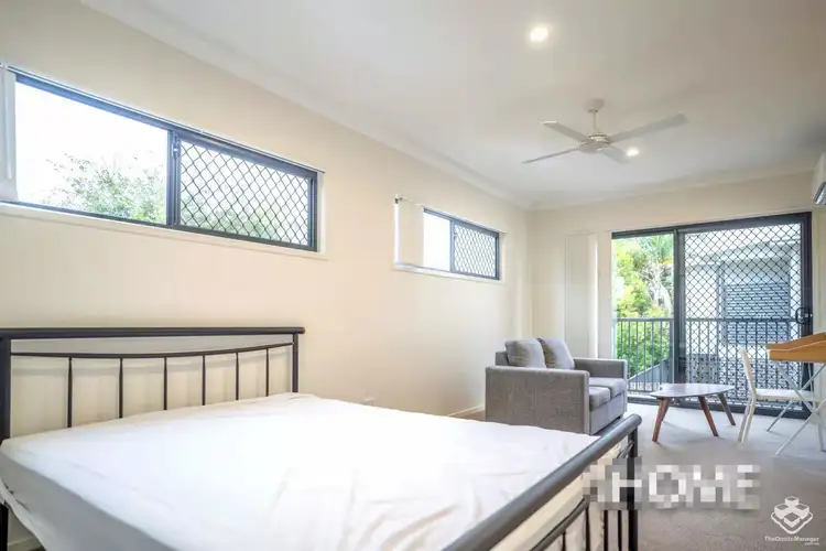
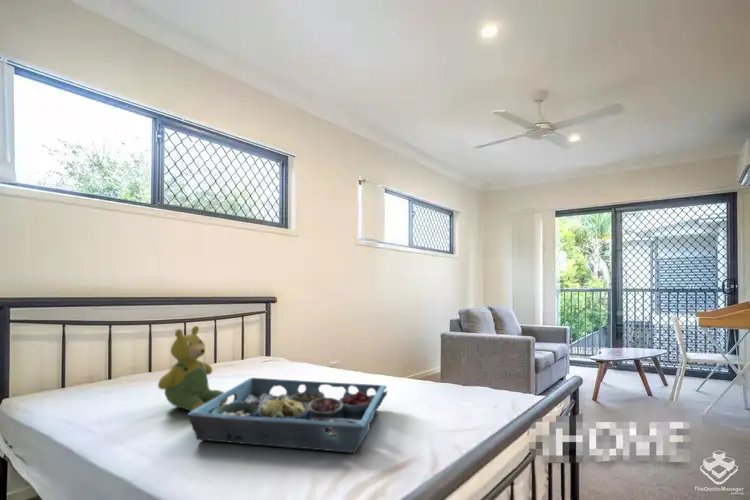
+ teddy bear [157,325,229,412]
+ serving tray [186,377,388,454]
